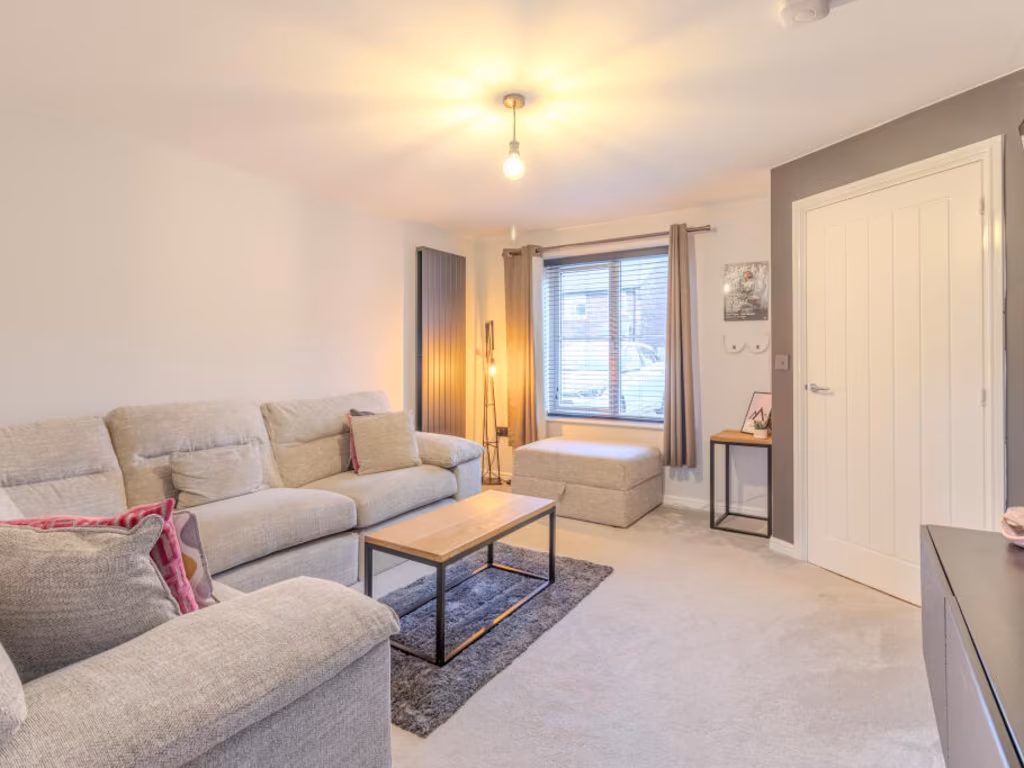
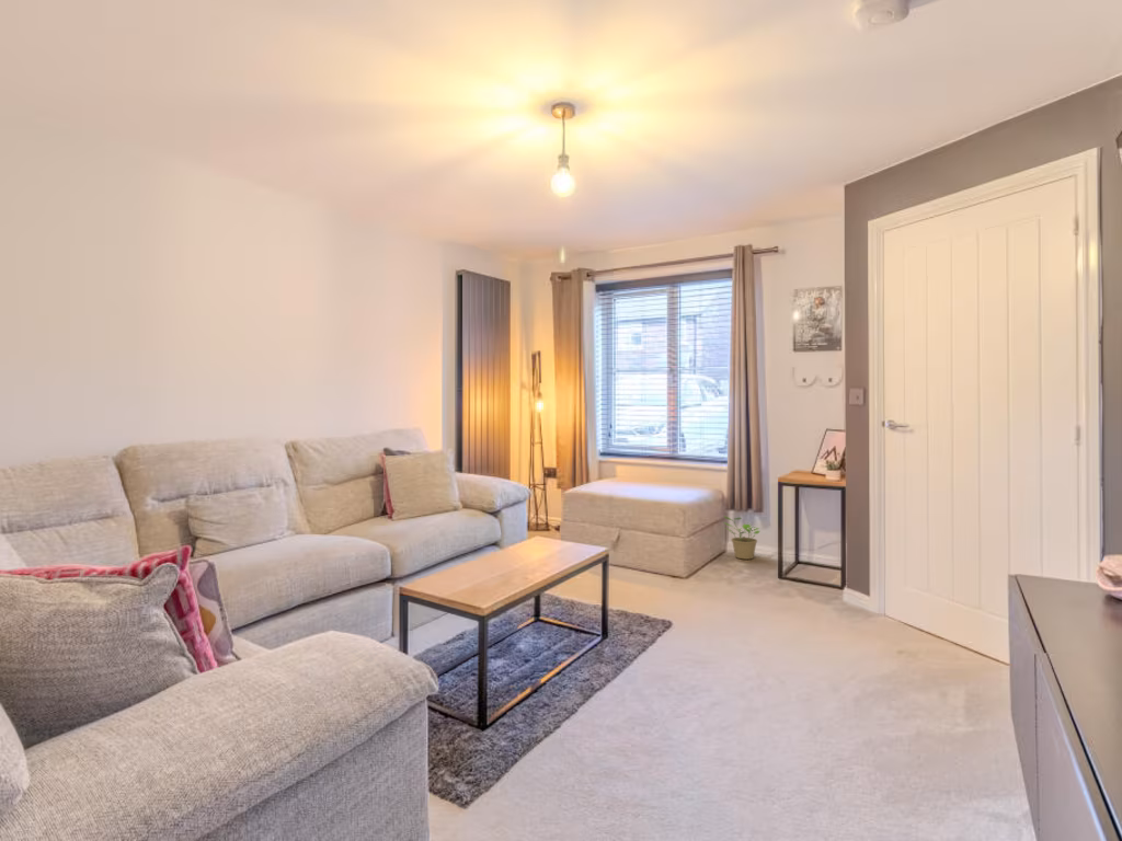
+ potted plant [722,515,760,561]
